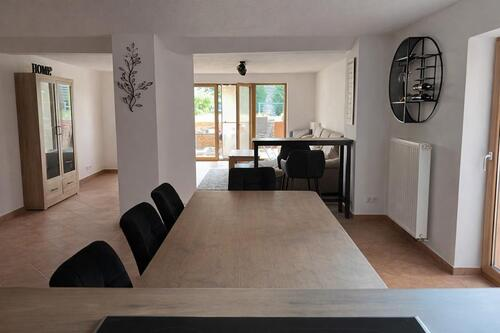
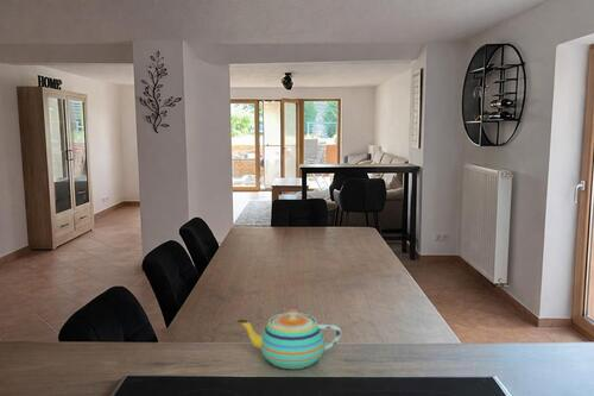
+ teapot [236,308,342,370]
